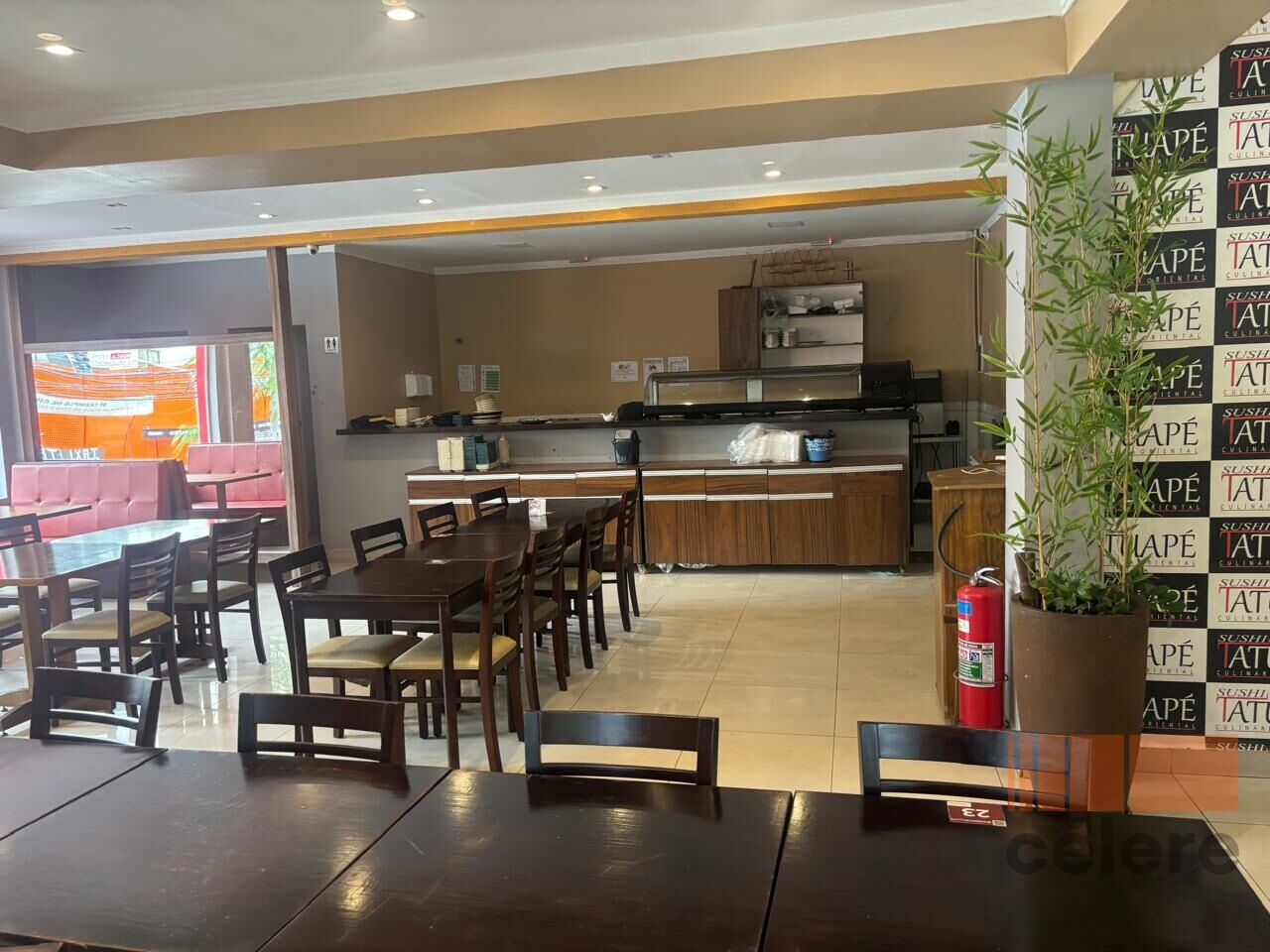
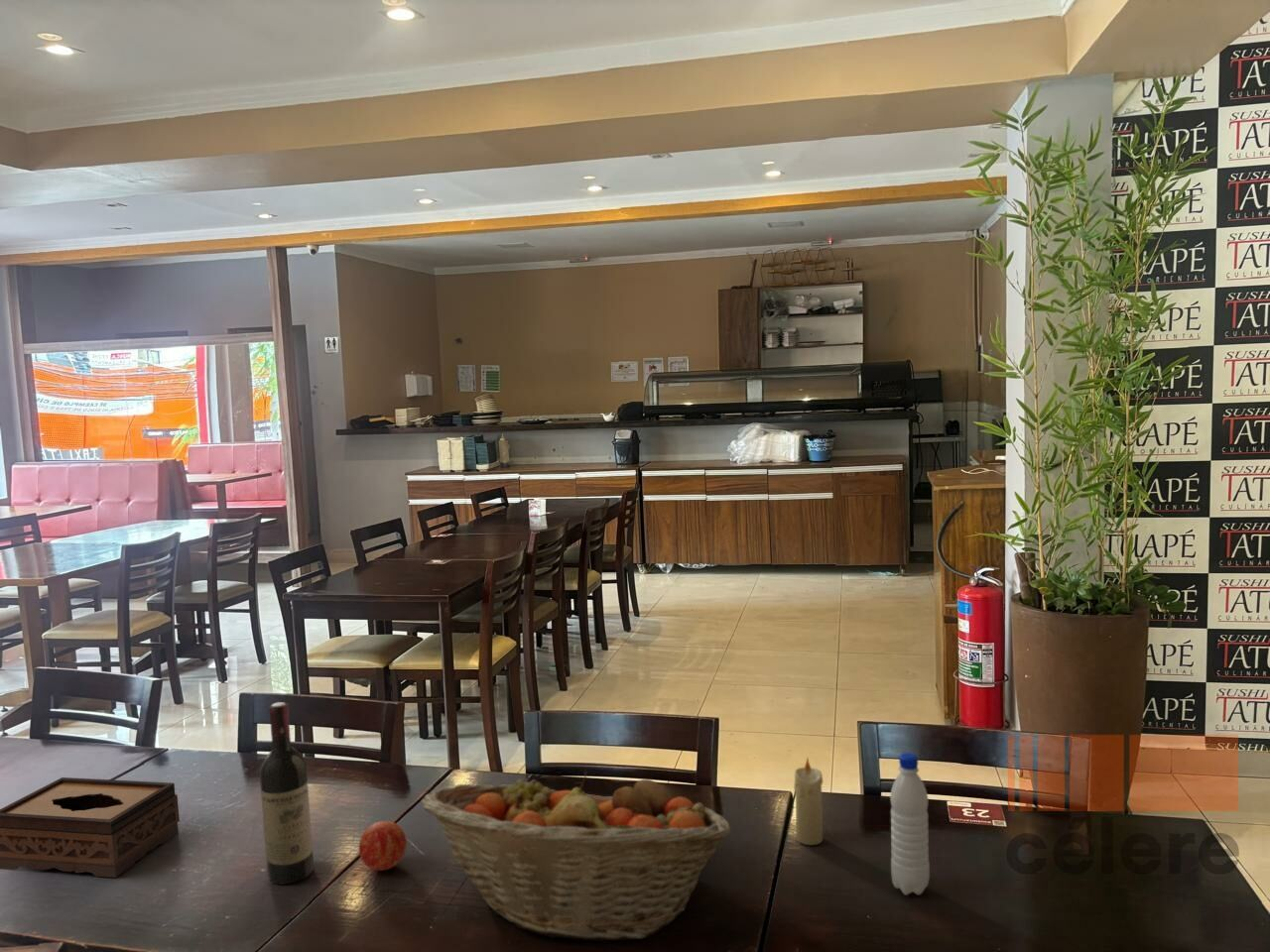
+ wine bottle [259,701,315,886]
+ fruit basket [421,770,731,942]
+ tissue box [0,776,181,879]
+ apple [358,820,408,872]
+ candle [793,757,824,846]
+ water bottle [889,752,931,896]
